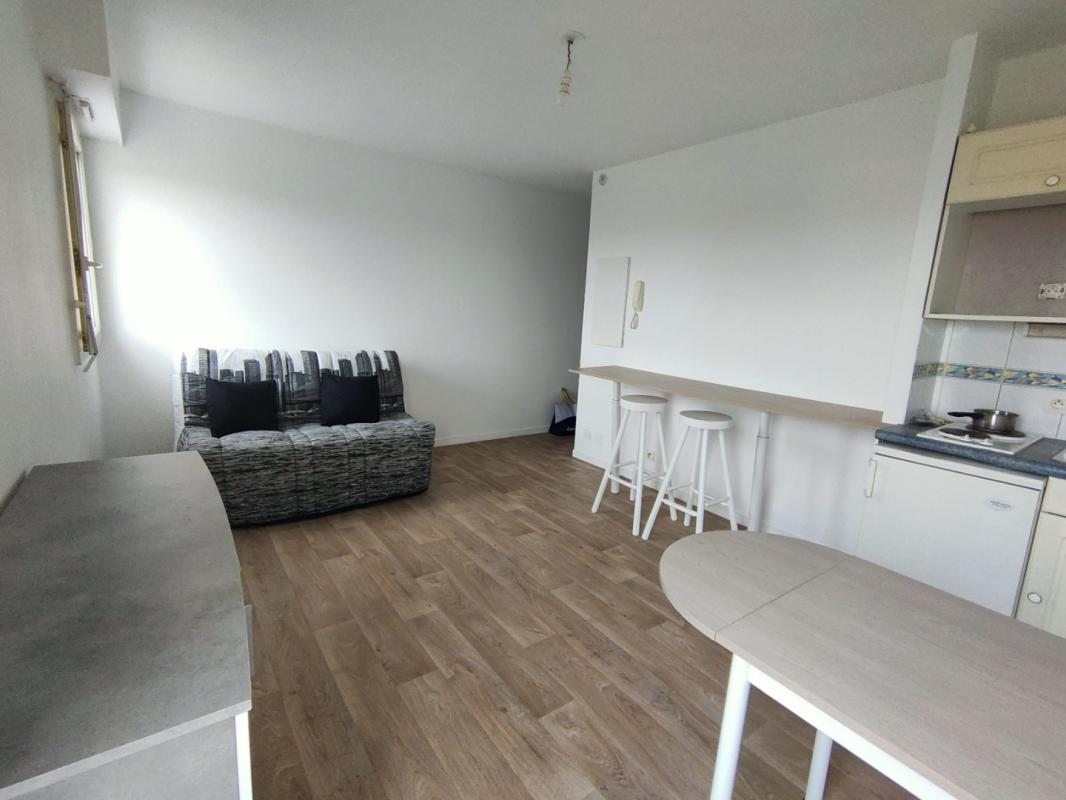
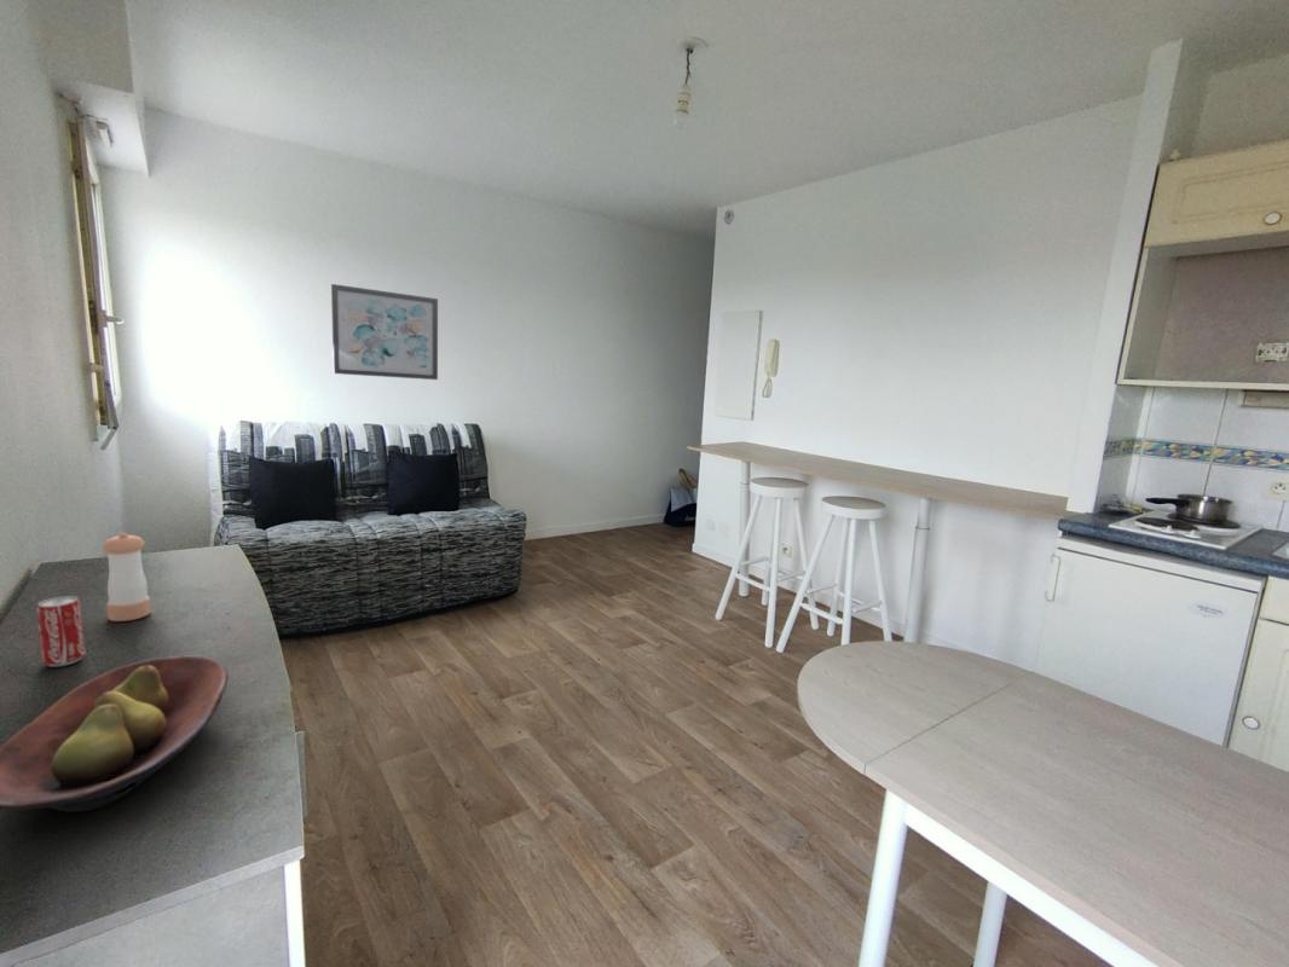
+ beverage can [35,595,86,668]
+ wall art [330,283,439,381]
+ pepper shaker [102,532,152,623]
+ fruit bowl [0,654,230,813]
